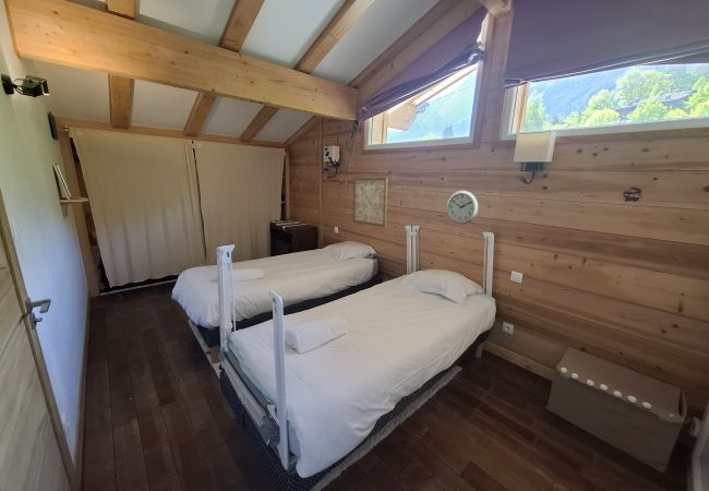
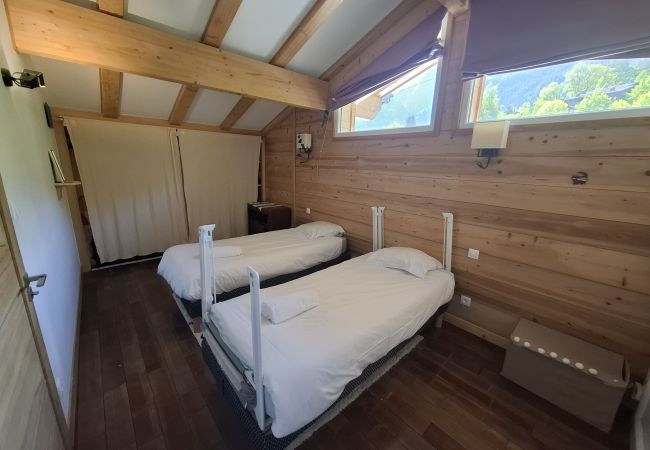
- wall clock [446,190,479,225]
- wall art [352,177,388,228]
